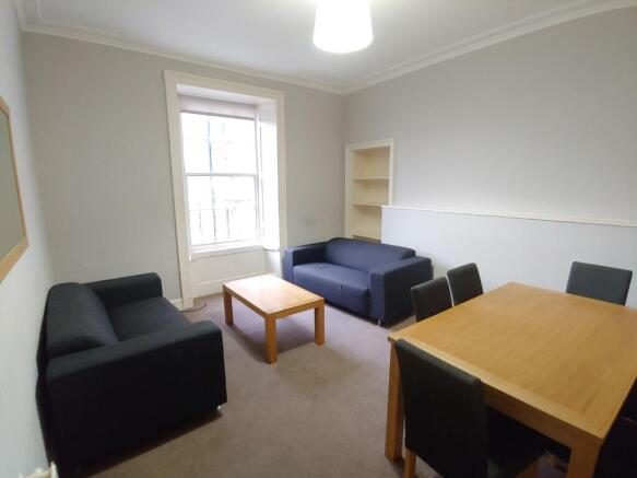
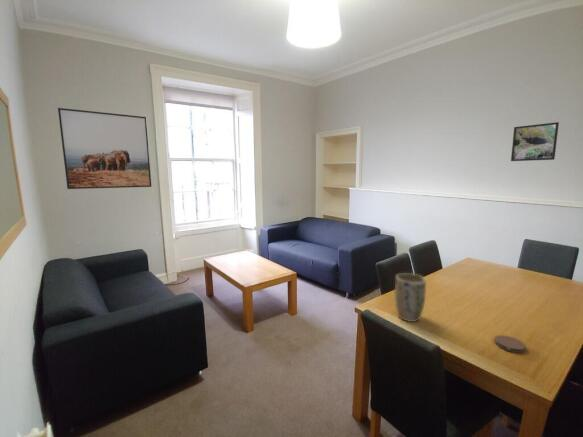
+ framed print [510,121,560,162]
+ coaster [494,334,526,353]
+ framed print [57,107,152,190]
+ plant pot [394,272,427,323]
